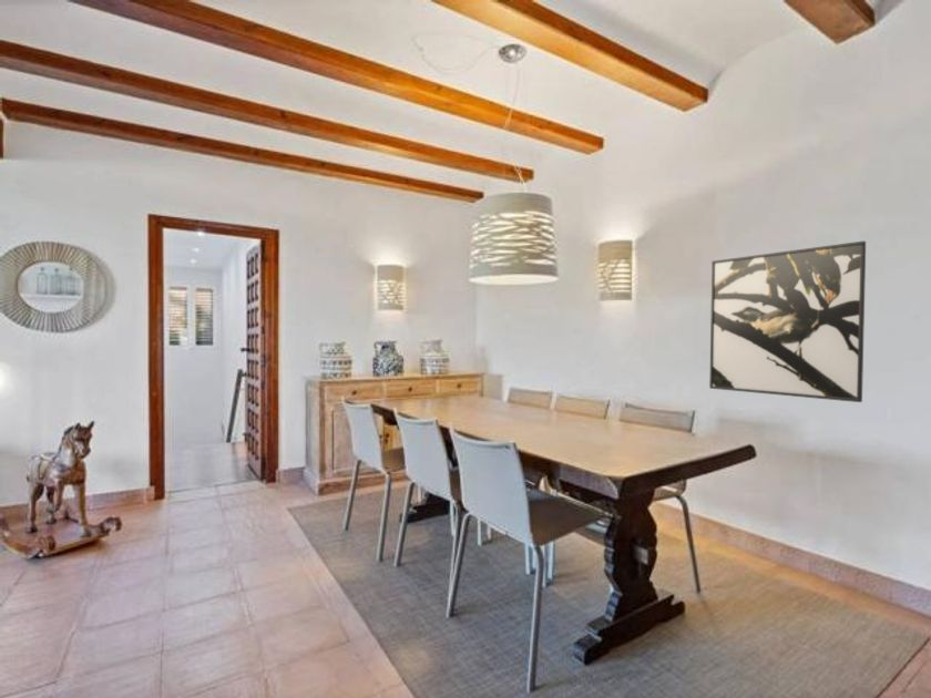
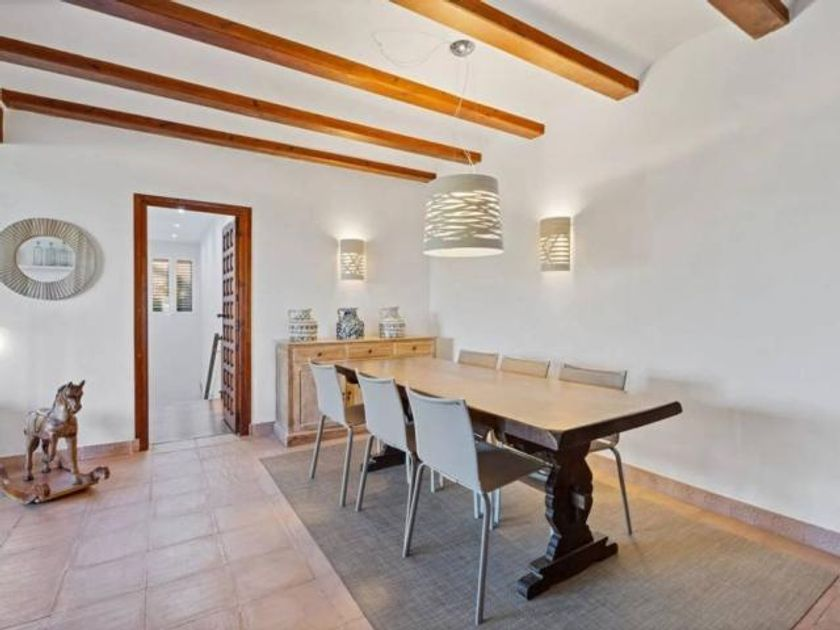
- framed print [708,240,867,403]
